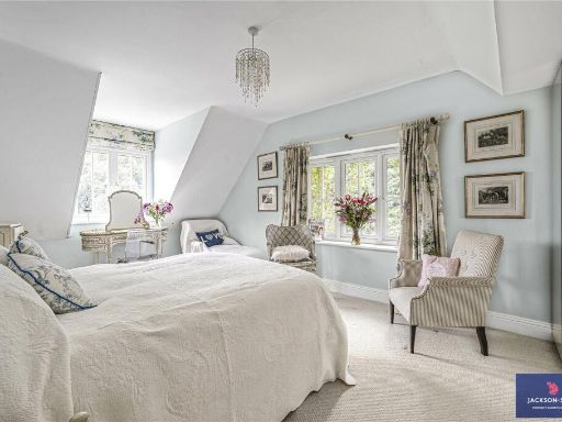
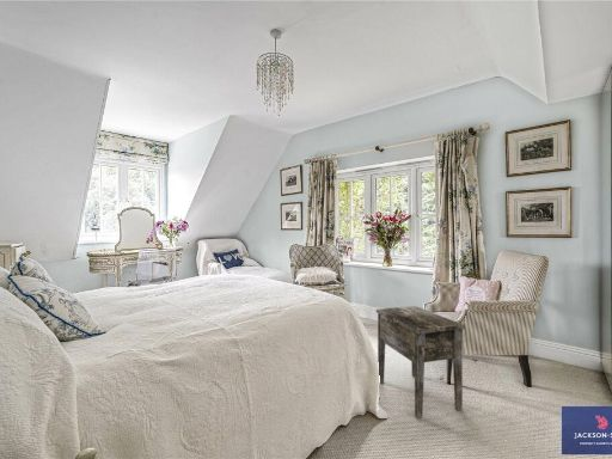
+ side table [375,305,466,420]
